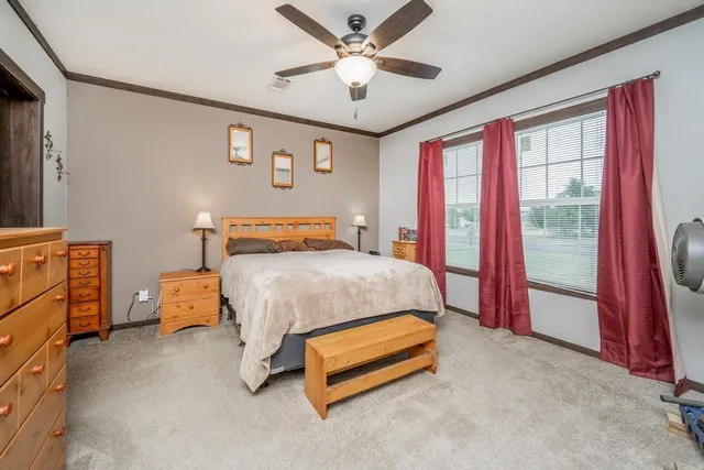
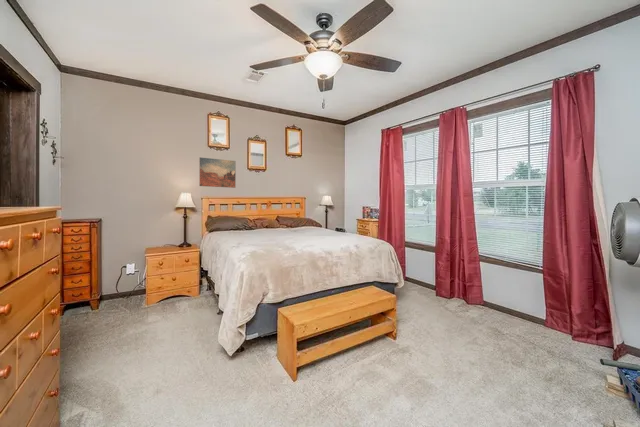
+ wall art [199,157,237,189]
